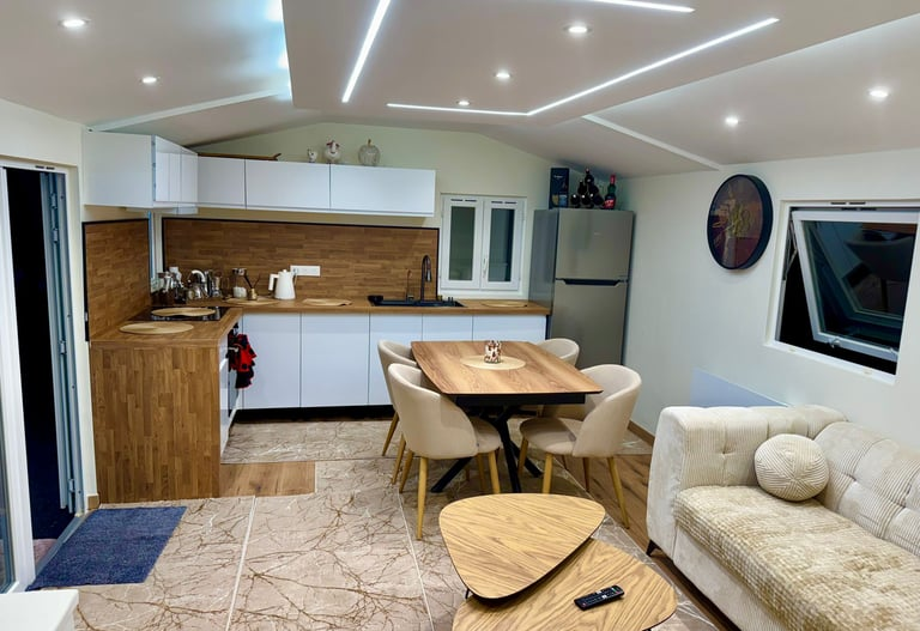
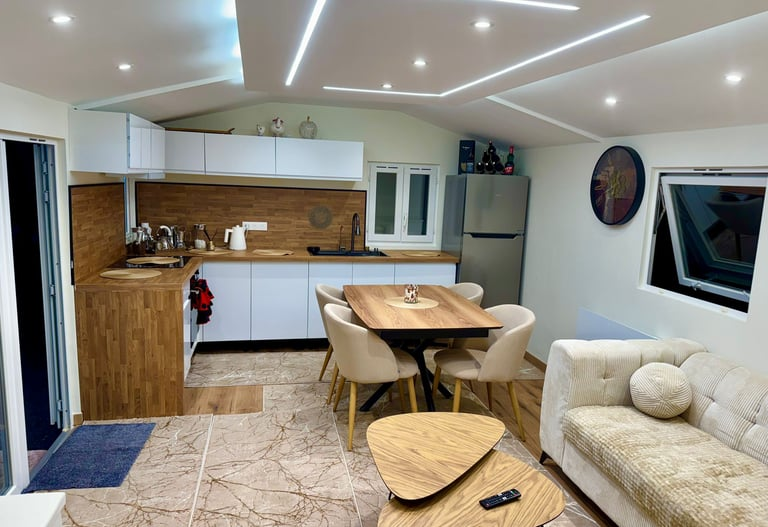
+ decorative plate [307,204,334,231]
